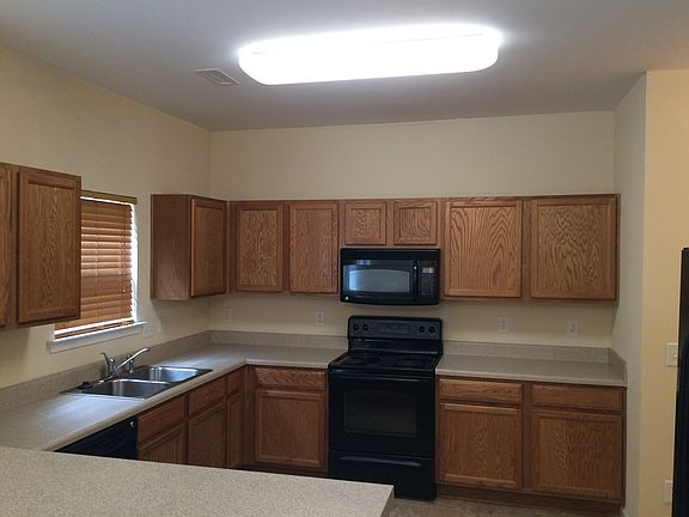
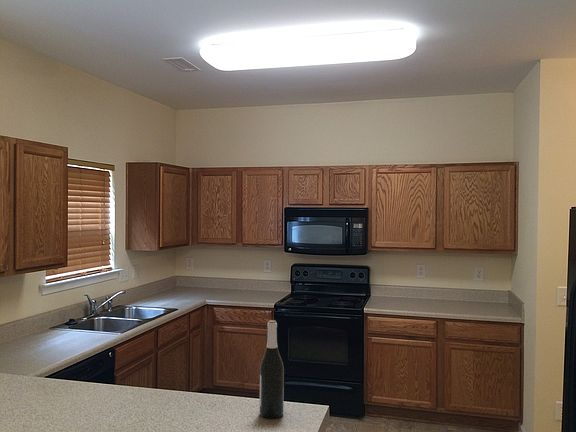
+ wine bottle [259,319,285,419]
